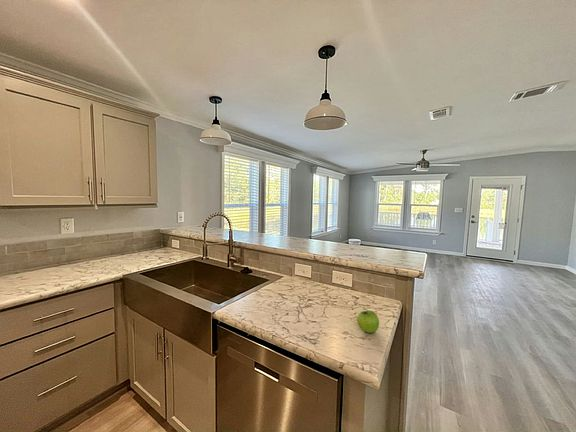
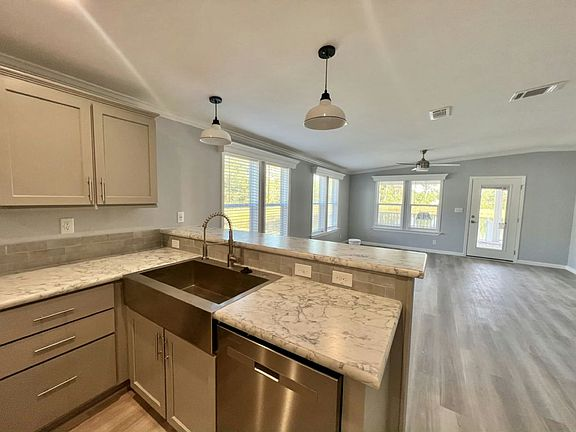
- fruit [356,310,380,334]
